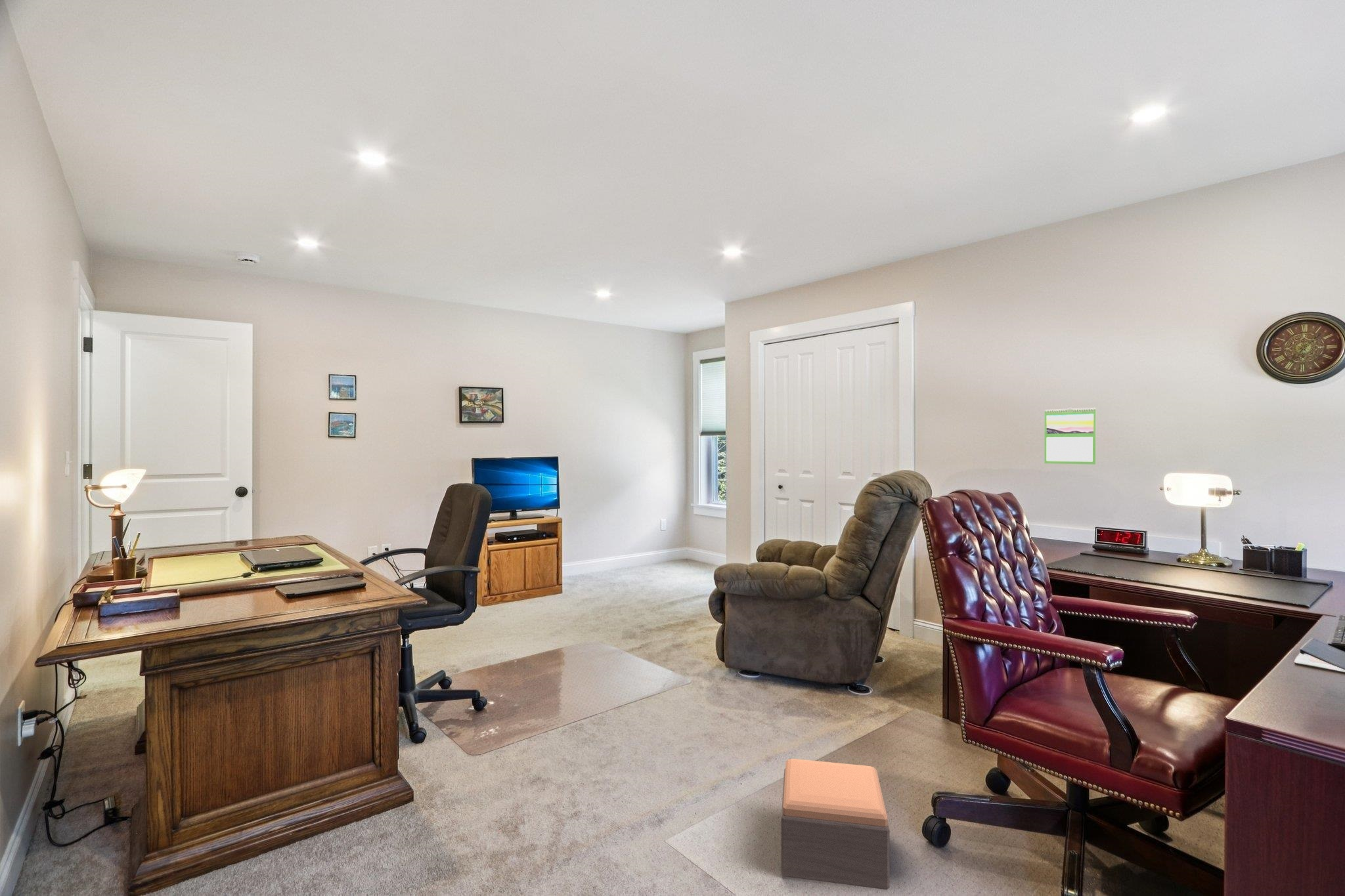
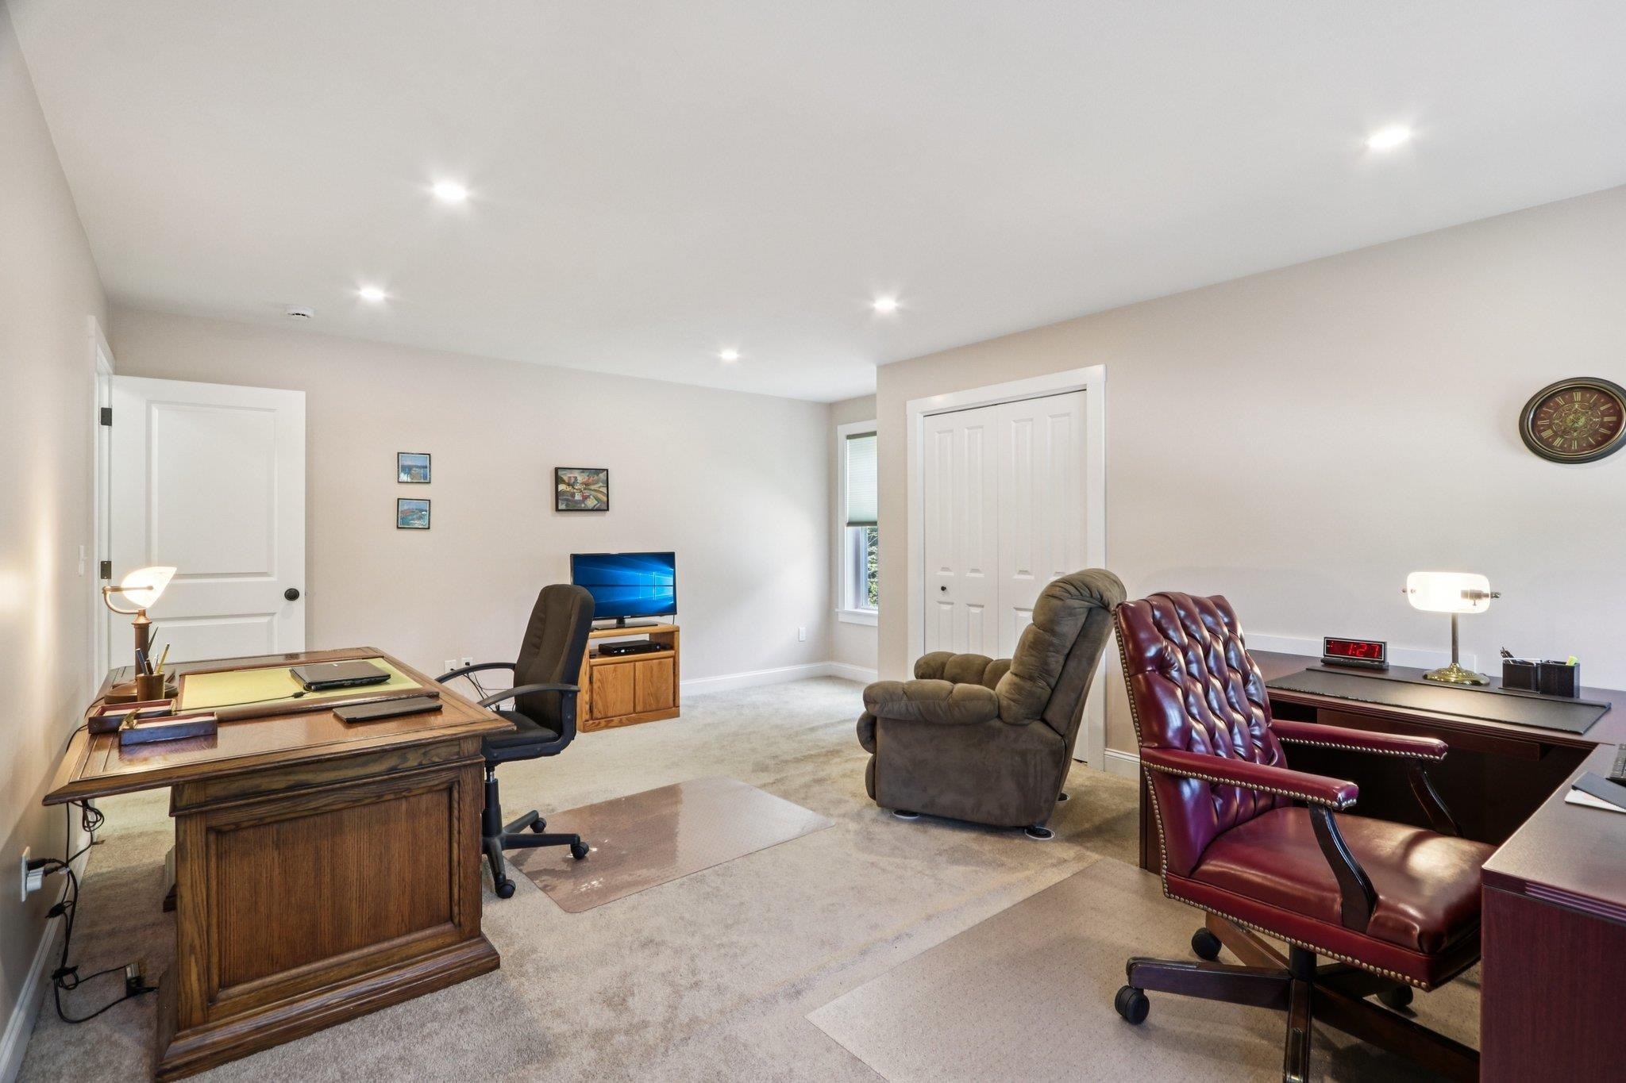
- calendar [1044,407,1097,465]
- footstool [781,758,891,890]
